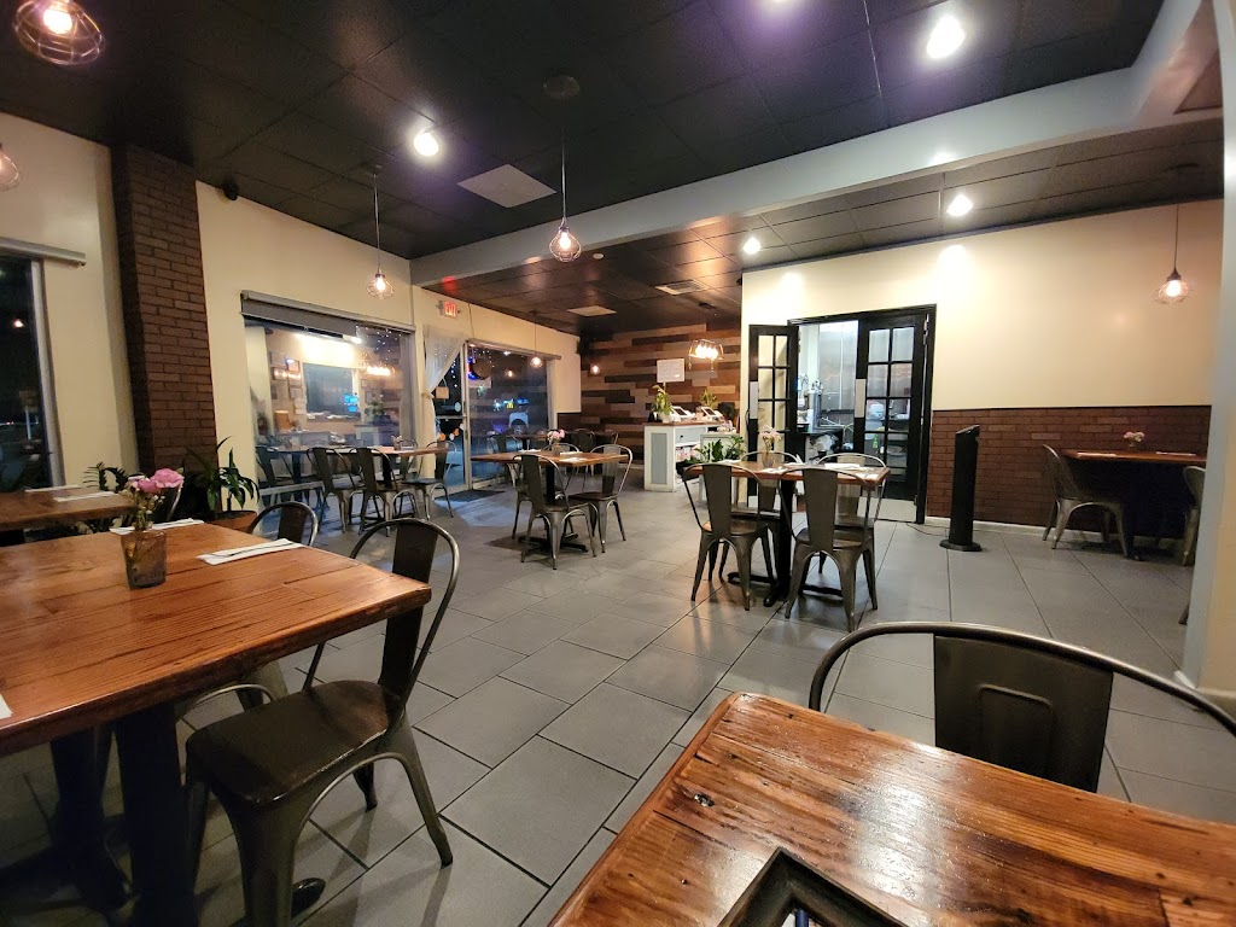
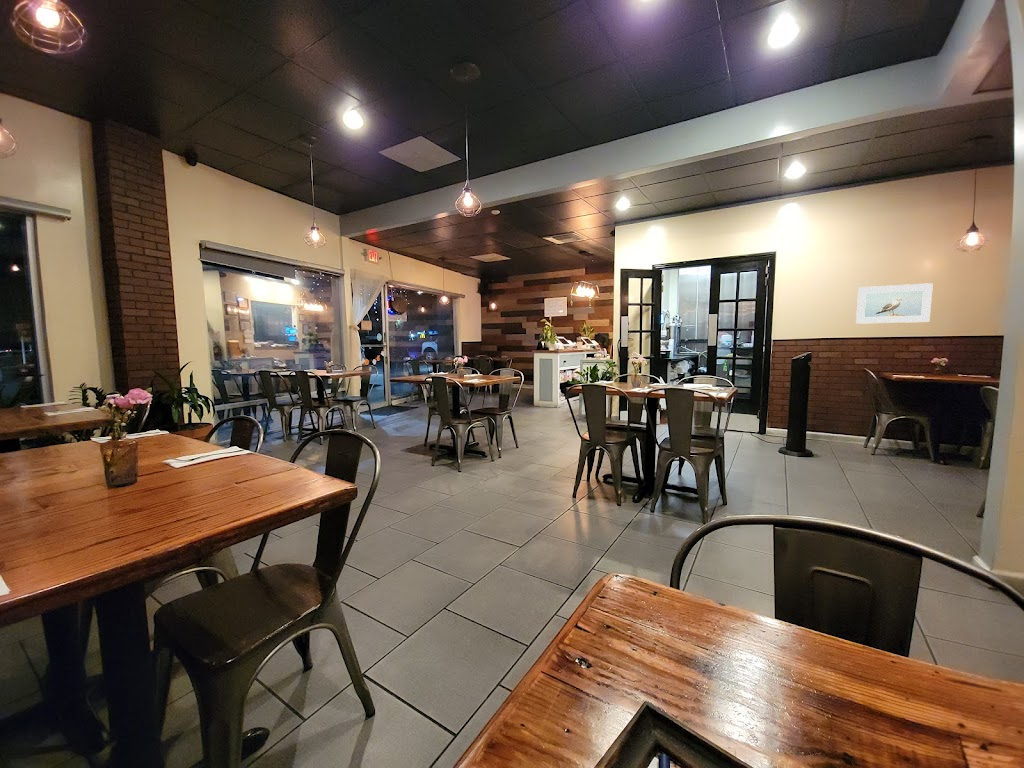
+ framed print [855,282,934,325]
